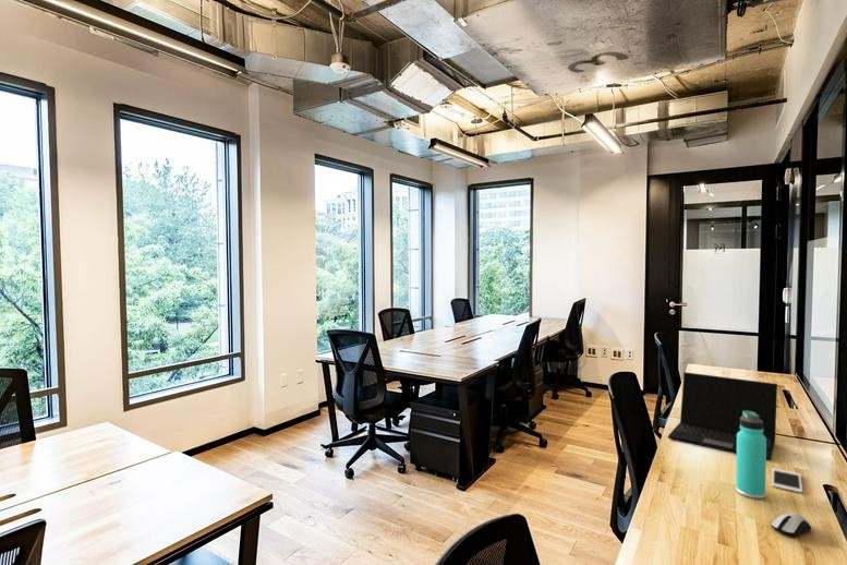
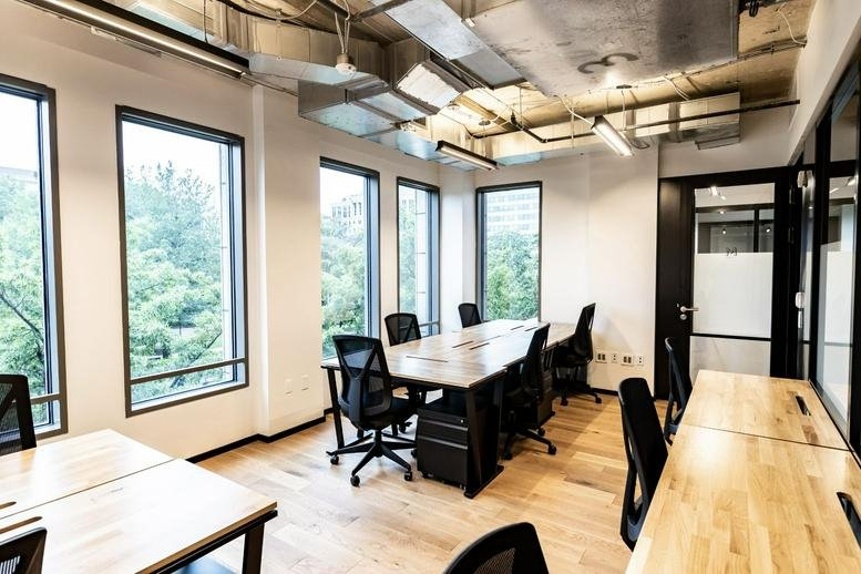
- laptop [667,371,778,461]
- cell phone [771,467,803,494]
- computer mouse [770,513,812,539]
- thermos bottle [735,410,767,500]
